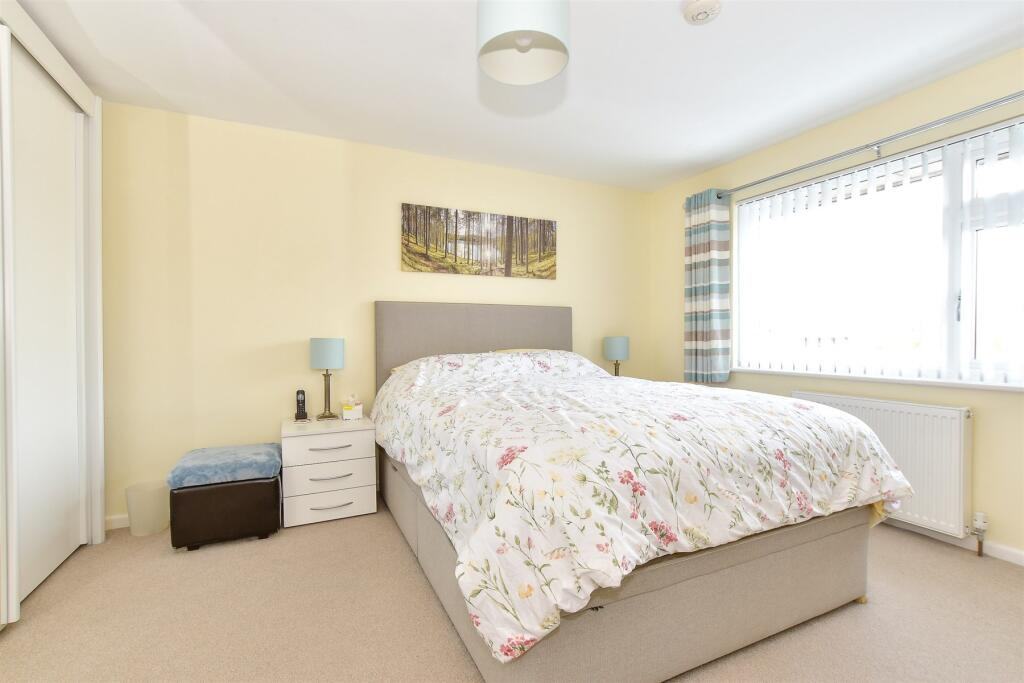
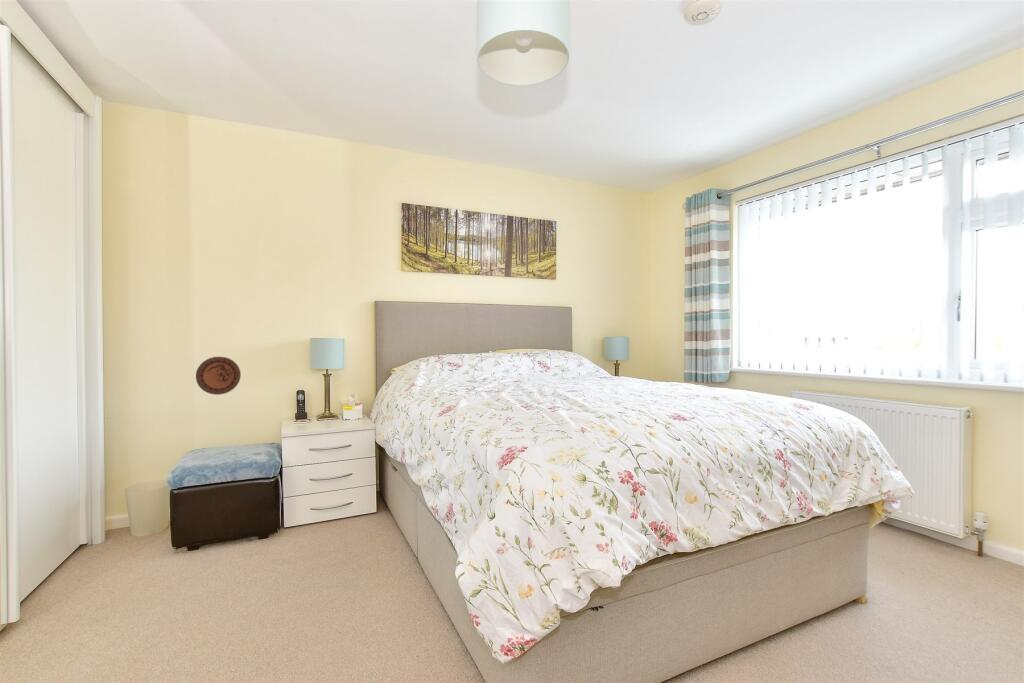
+ decorative plate [195,356,242,396]
